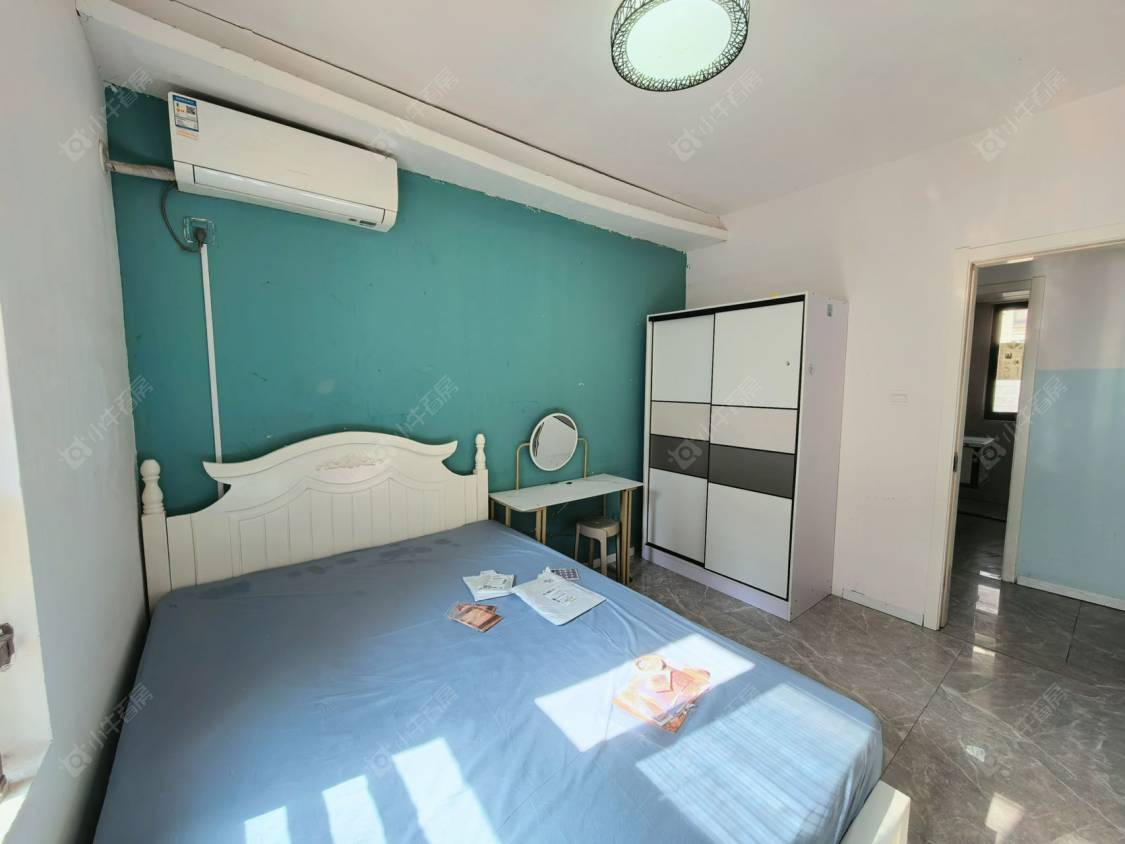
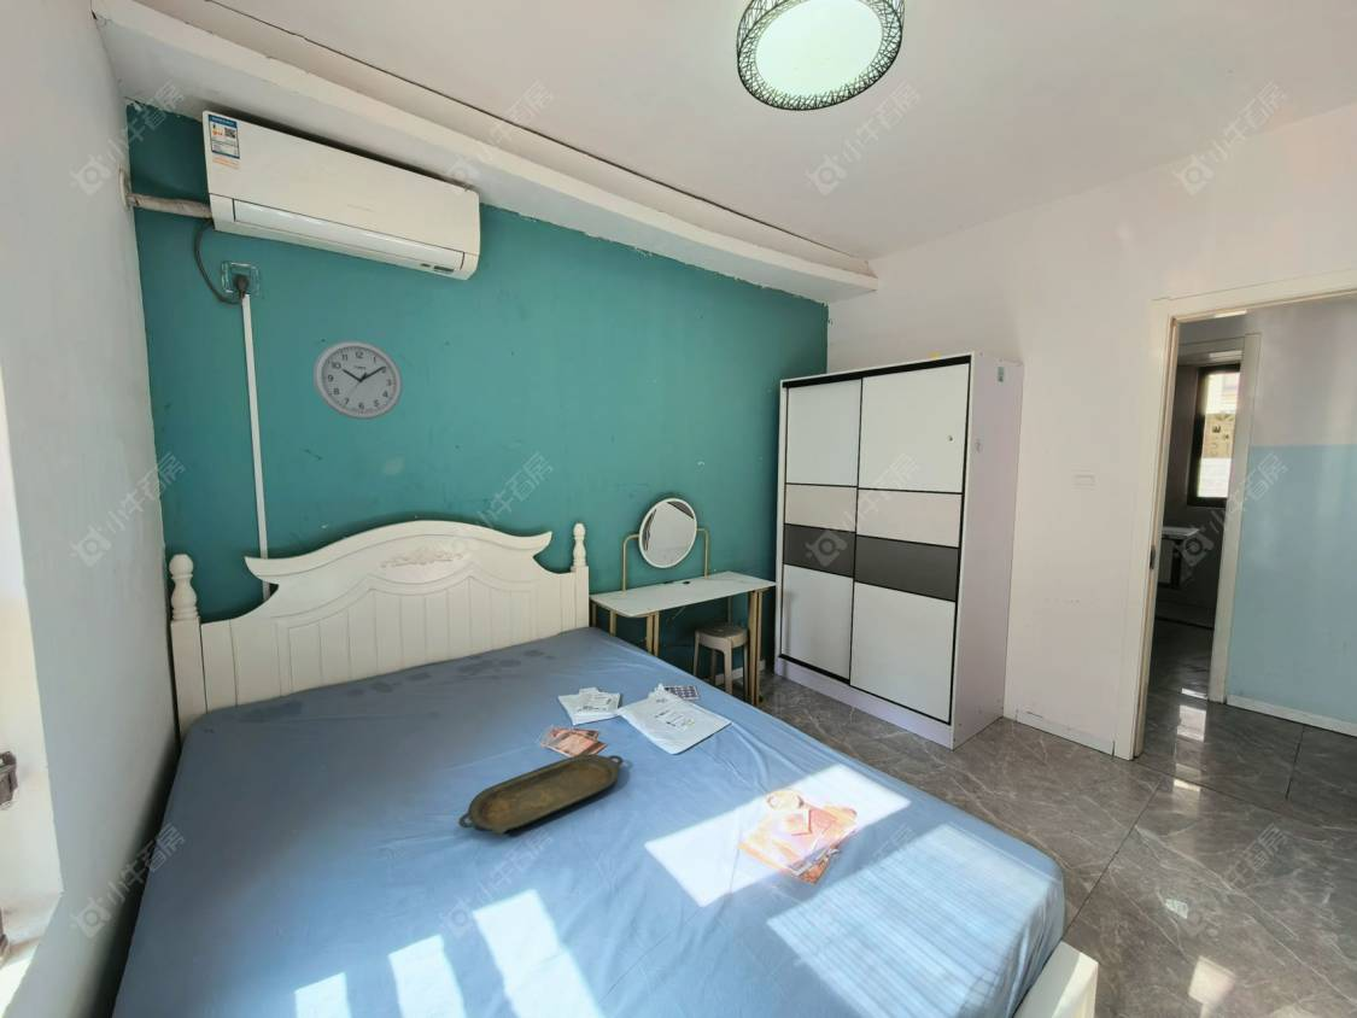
+ serving tray [457,753,624,836]
+ wall clock [312,339,404,421]
